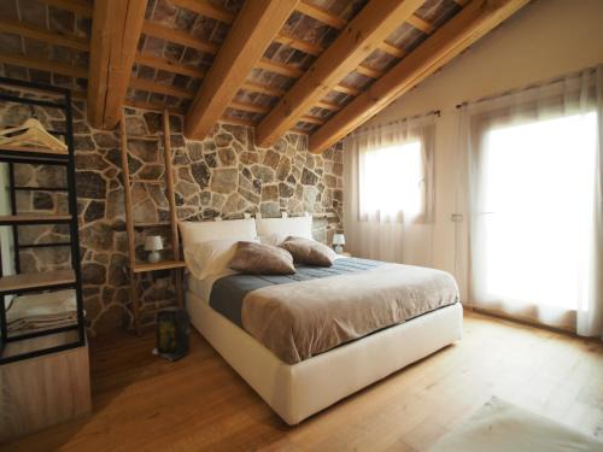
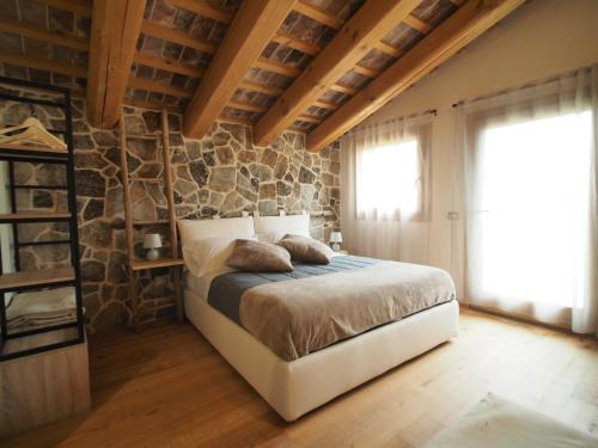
- backpack [151,307,192,363]
